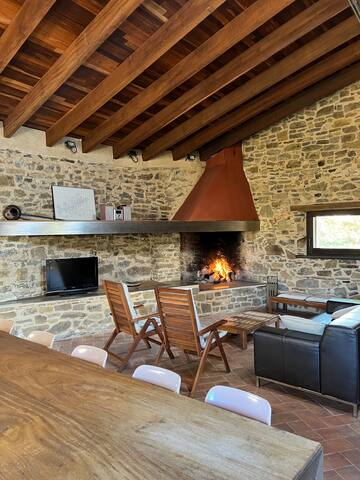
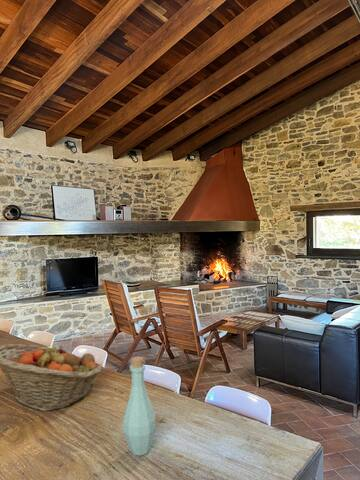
+ fruit basket [0,343,103,413]
+ bottle [122,356,157,457]
